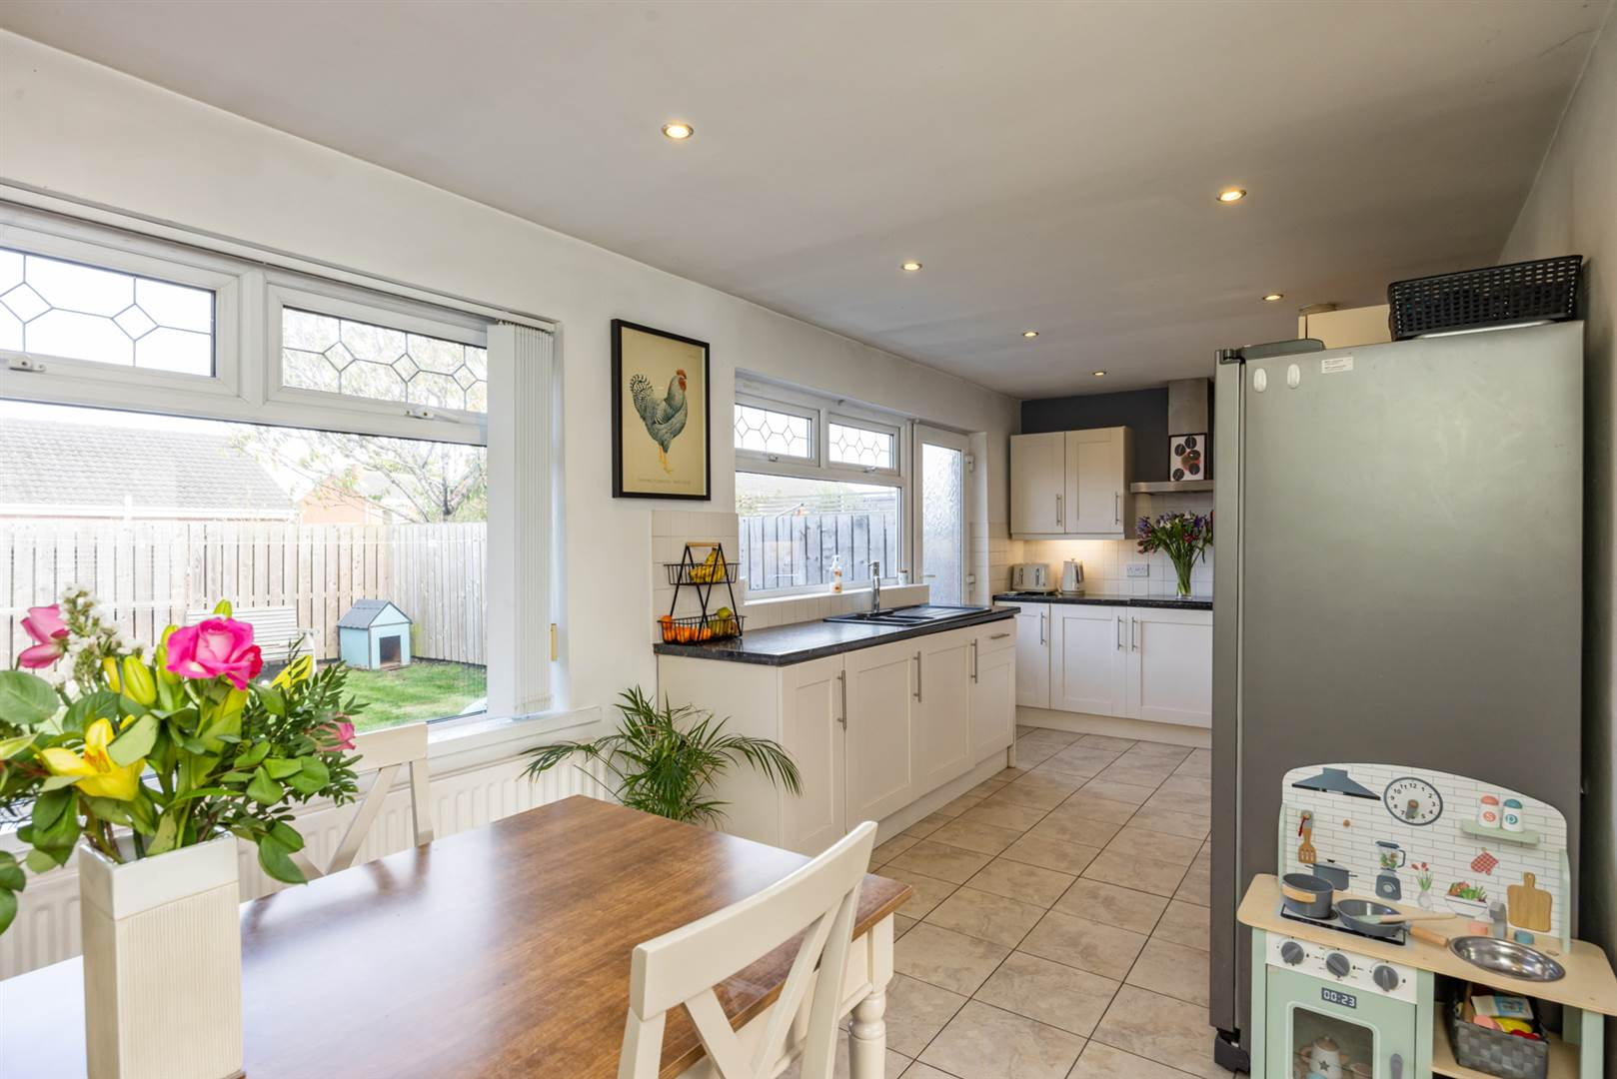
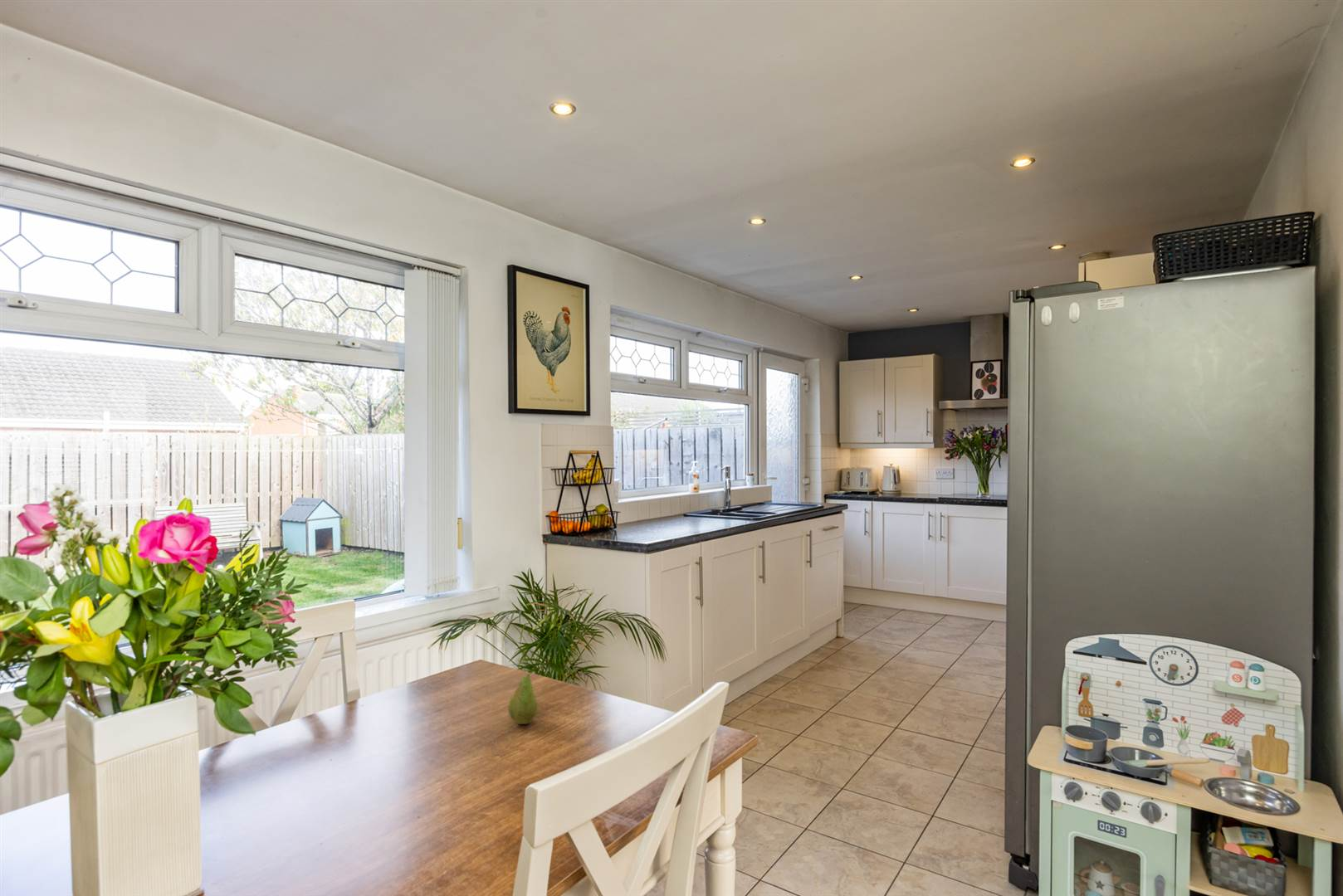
+ fruit [507,666,540,725]
